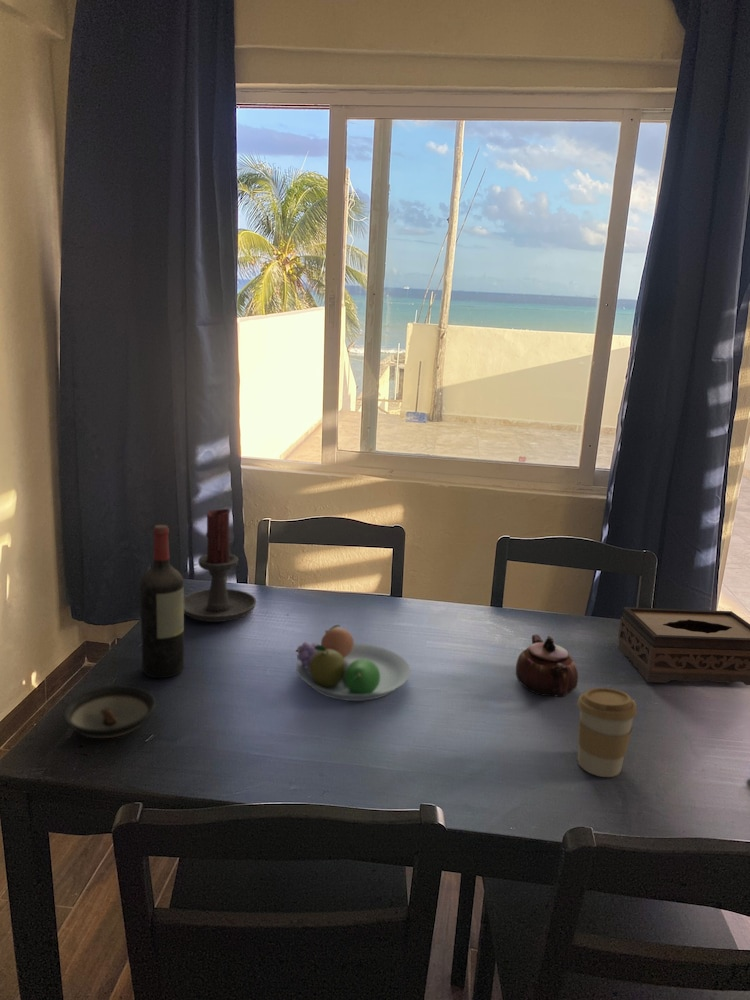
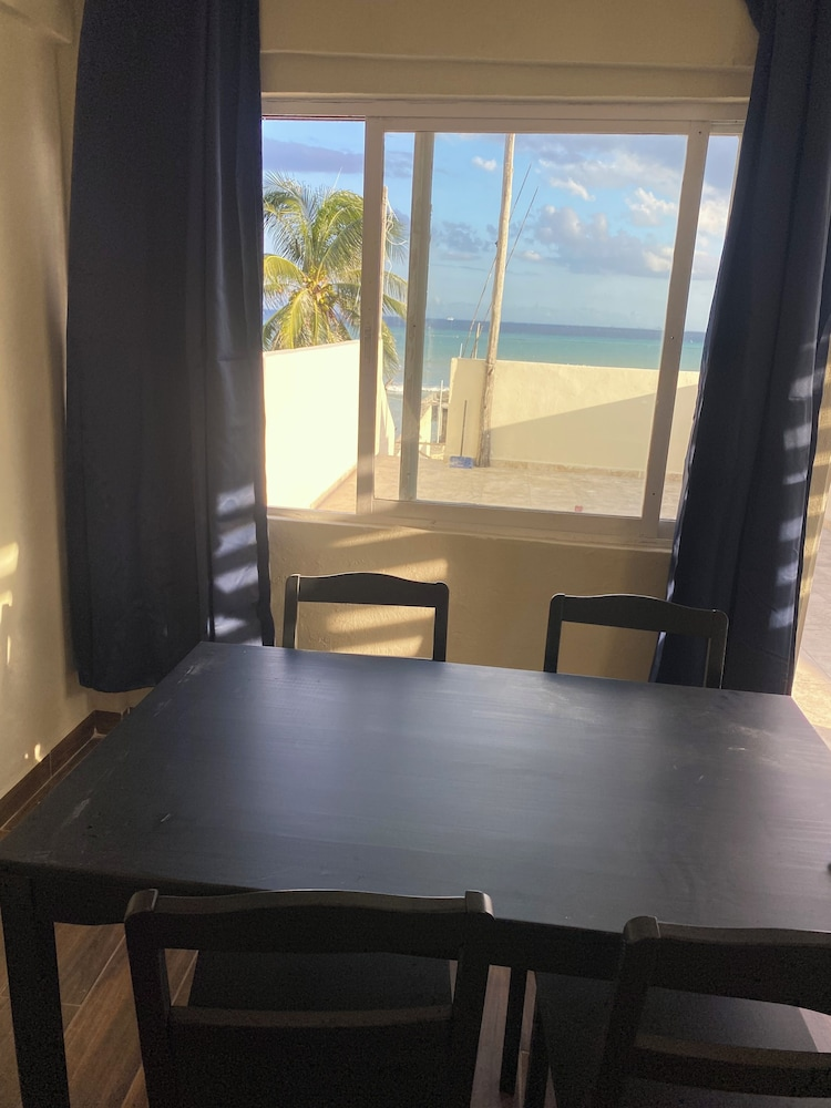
- candle holder [184,508,257,623]
- saucer [62,685,157,739]
- tissue box [617,606,750,686]
- teapot [515,634,579,698]
- wine bottle [139,524,185,679]
- coffee cup [576,687,638,778]
- fruit bowl [295,624,412,702]
